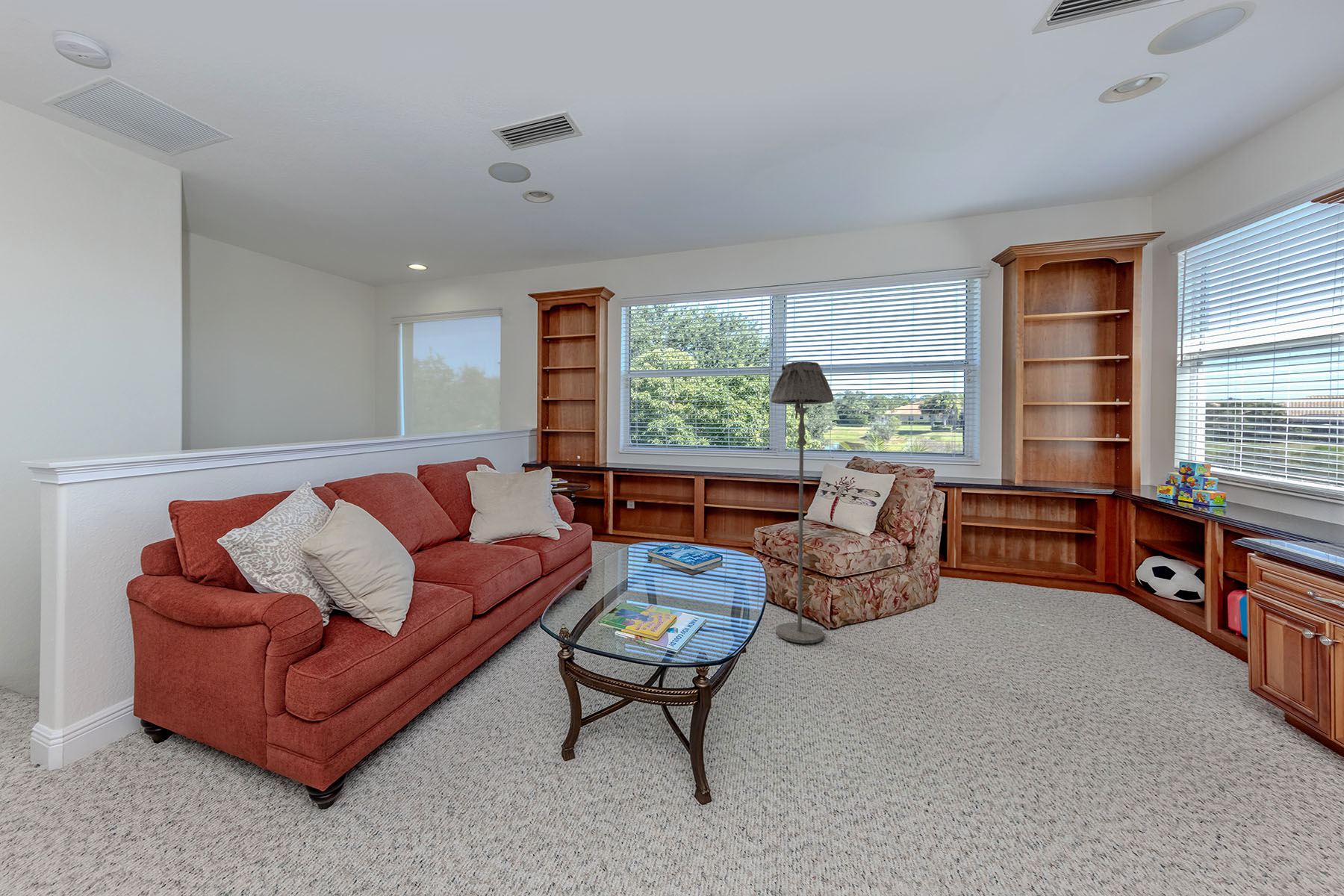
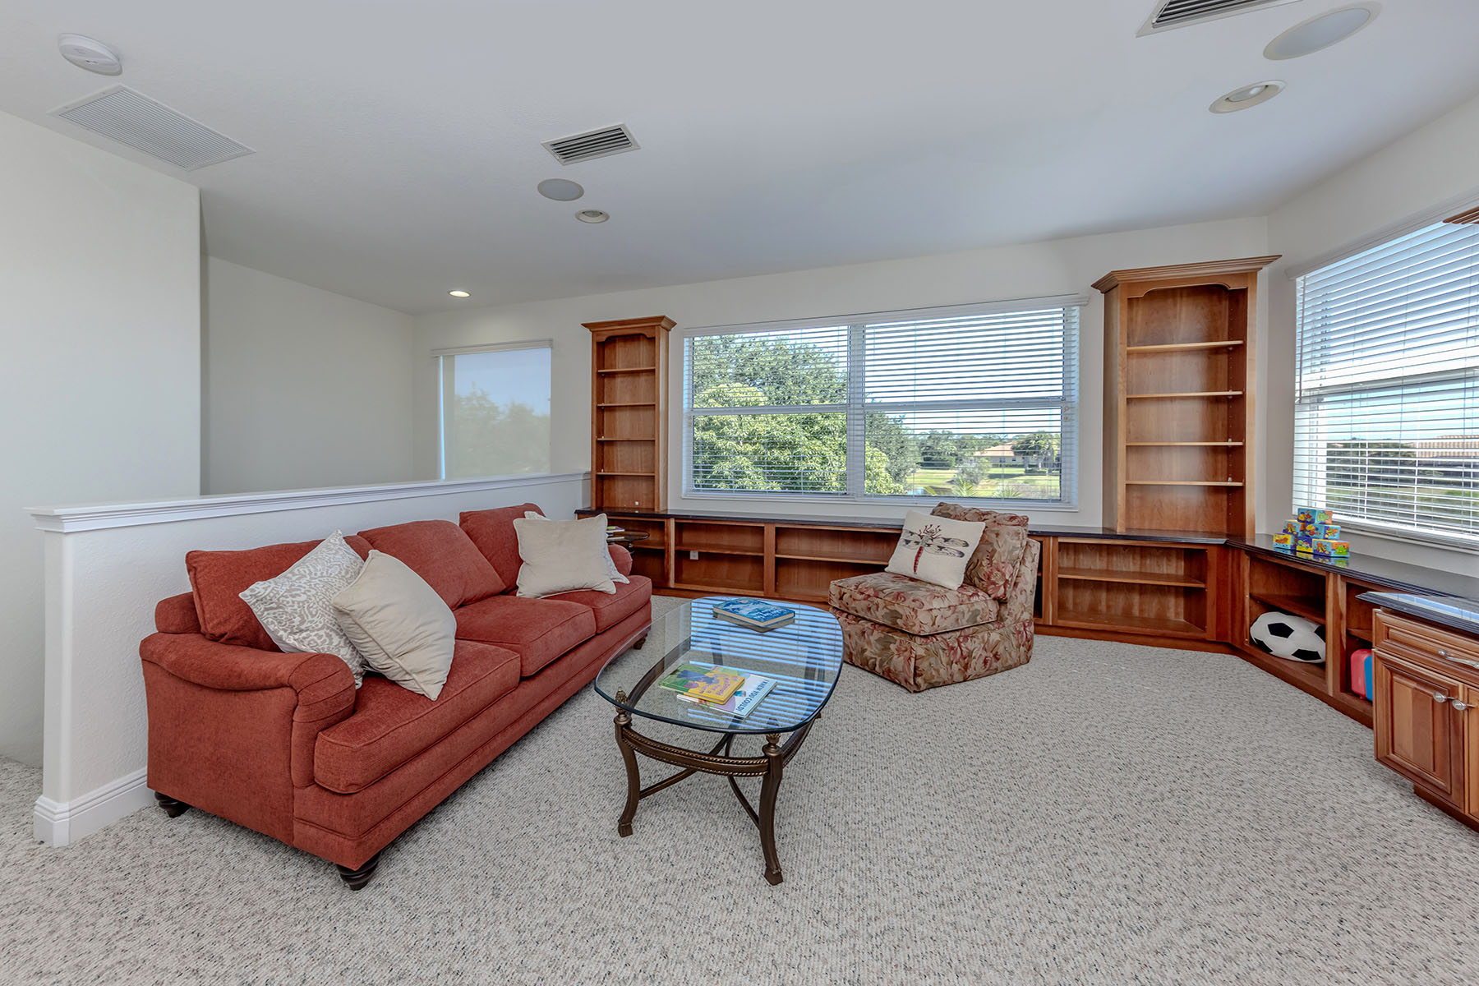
- floor lamp [770,361,834,644]
